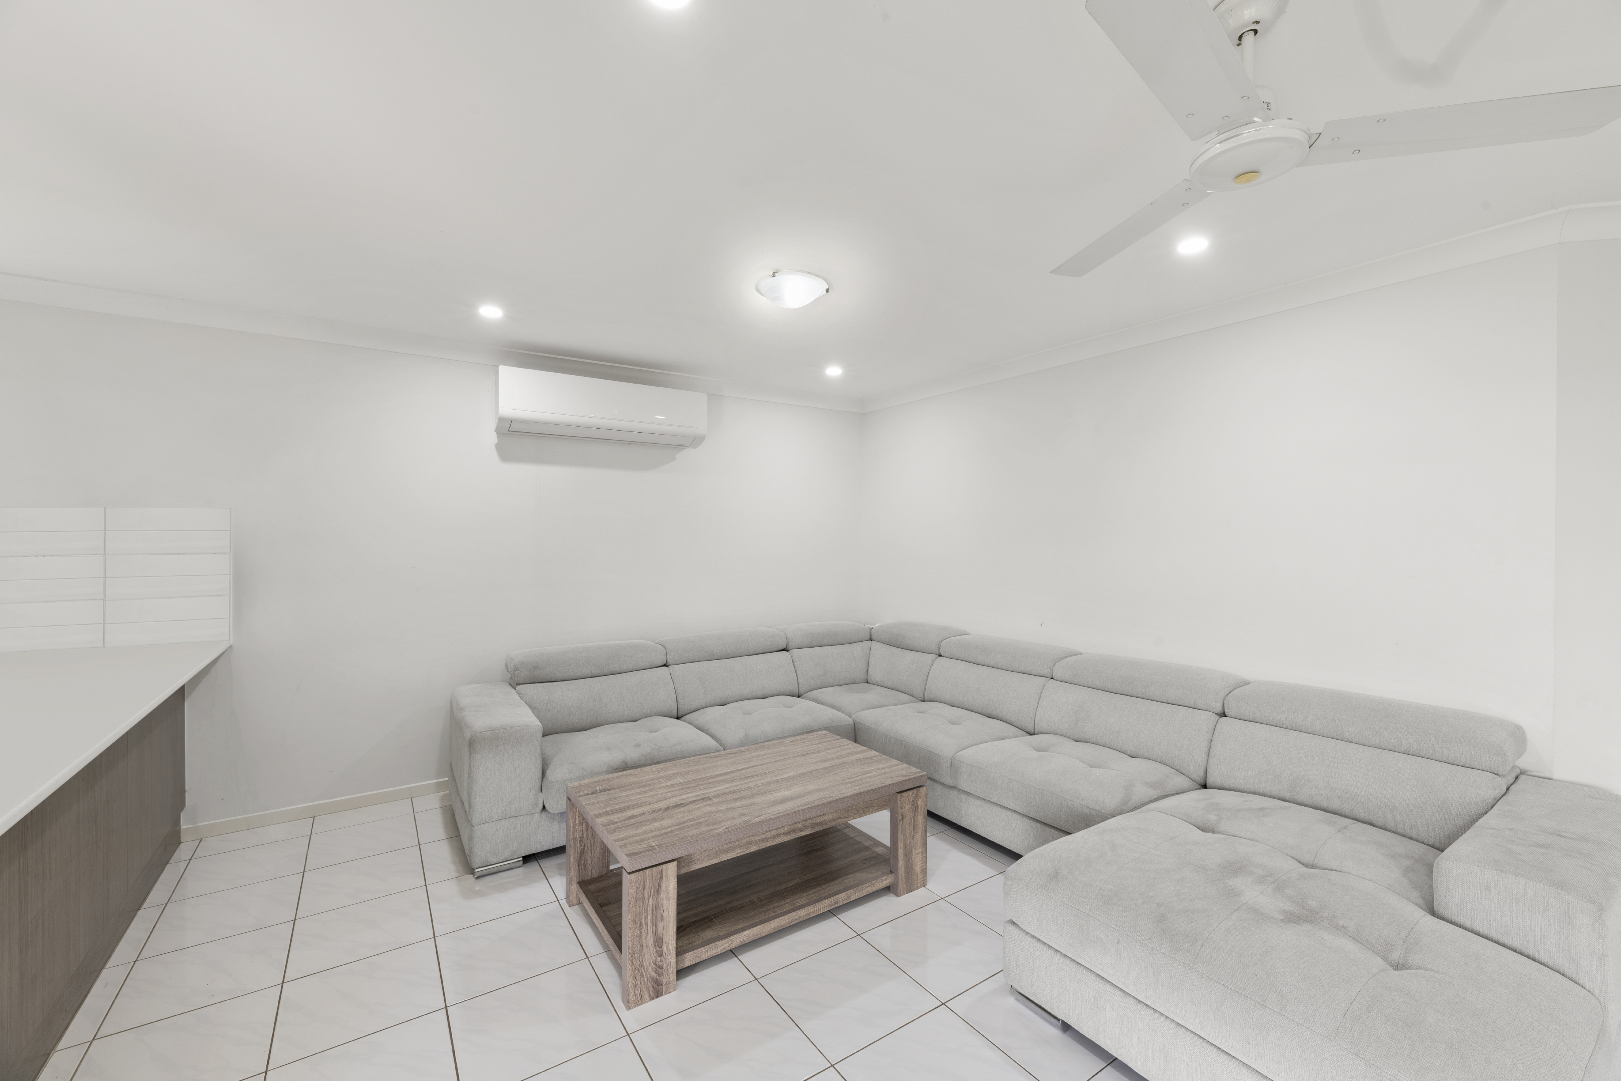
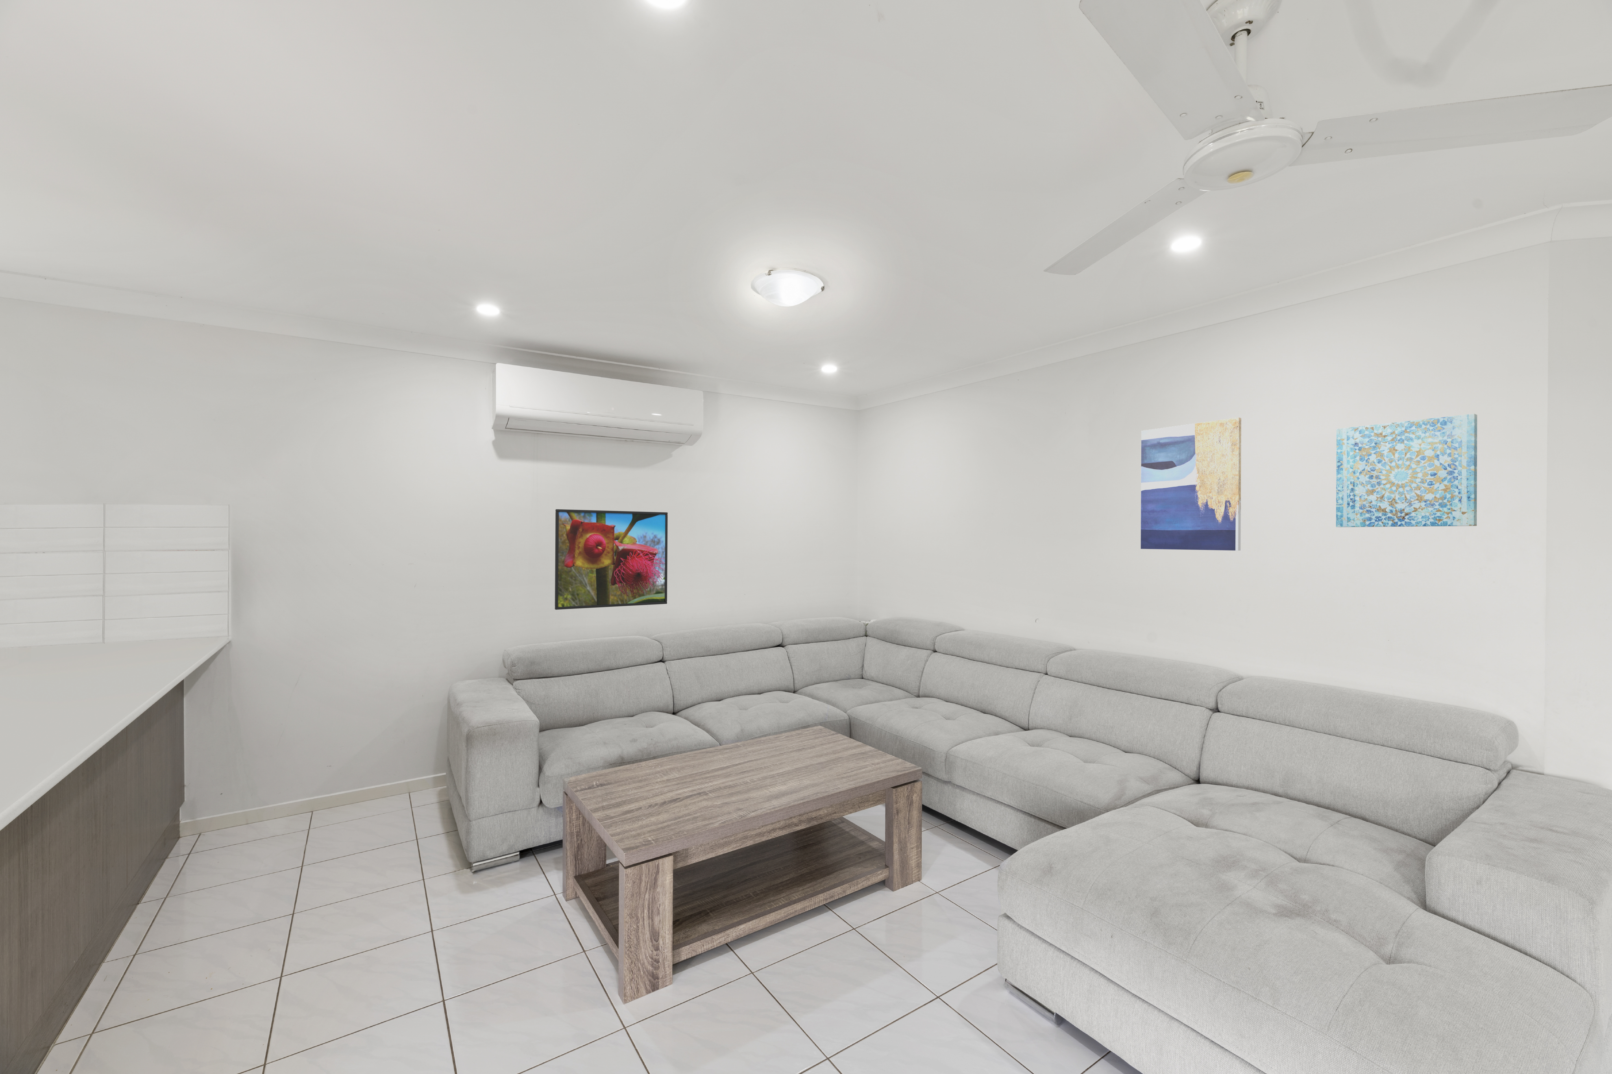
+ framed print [554,509,668,610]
+ wall art [1336,414,1478,527]
+ wall art [1141,417,1241,551]
